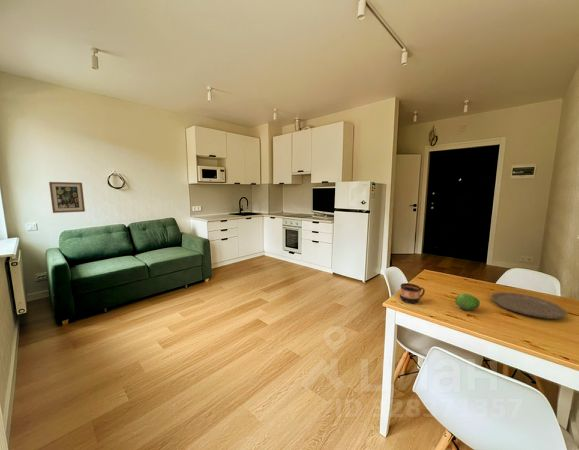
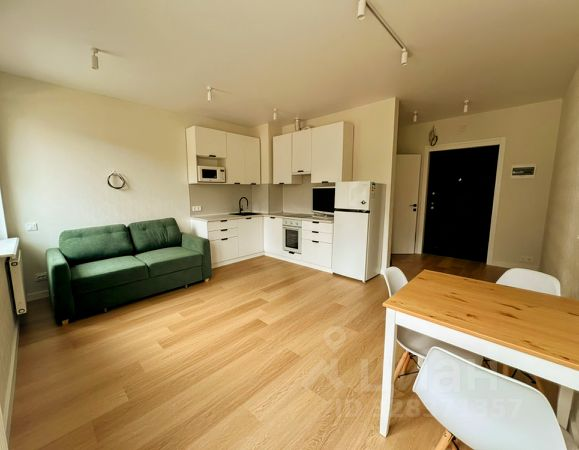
- fruit [454,293,481,311]
- wall art [48,181,86,214]
- cup [399,282,426,304]
- plate [490,291,568,320]
